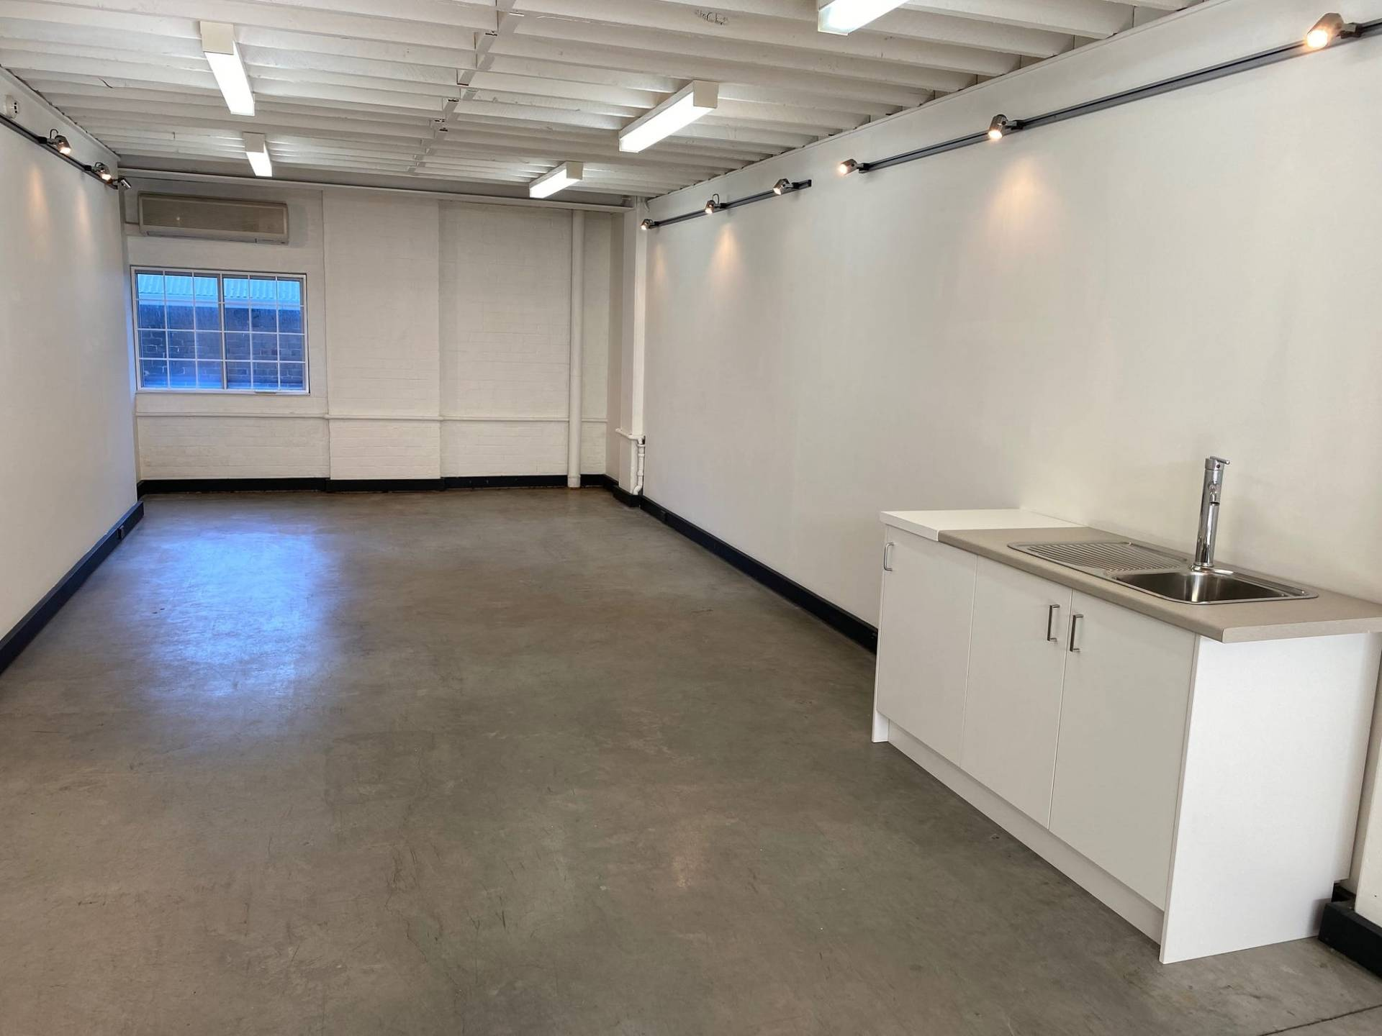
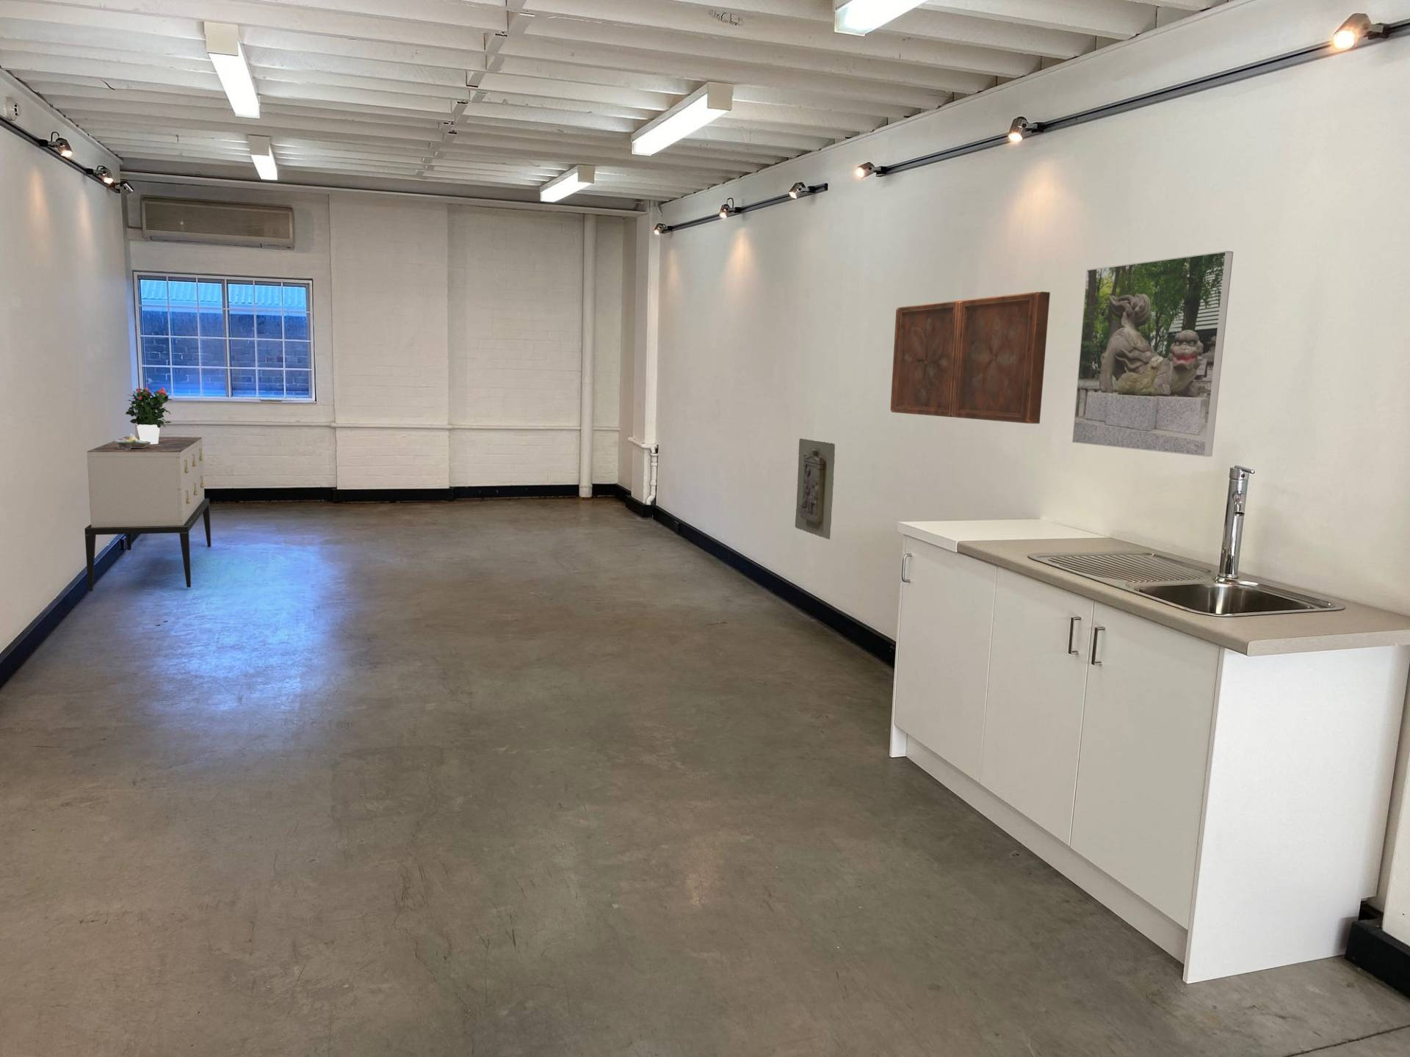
+ decorative bowl [113,433,151,450]
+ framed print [1071,250,1233,457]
+ stone relief [795,437,836,541]
+ potted flower [124,386,172,444]
+ sideboard [83,436,212,593]
+ wall panel [890,291,1051,424]
